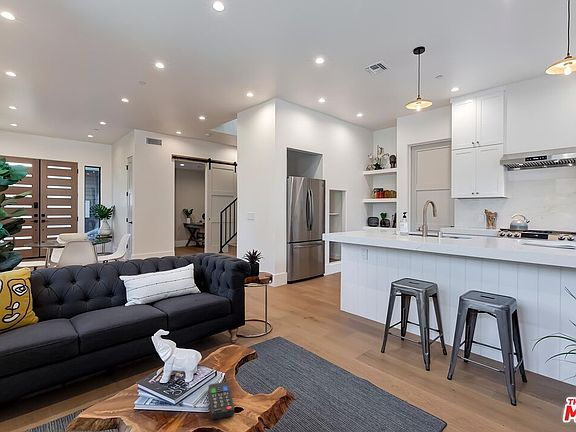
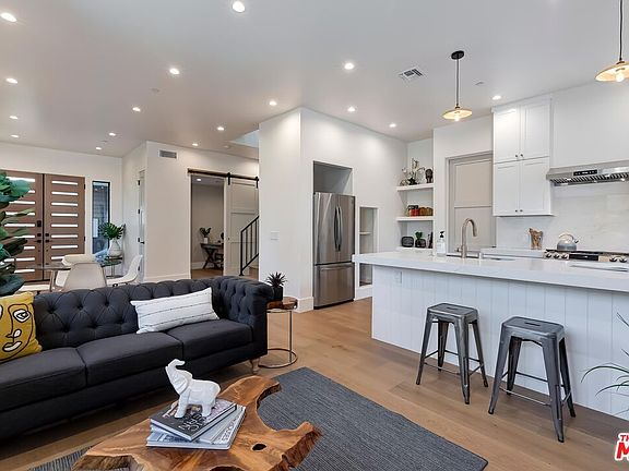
- remote control [207,381,235,420]
